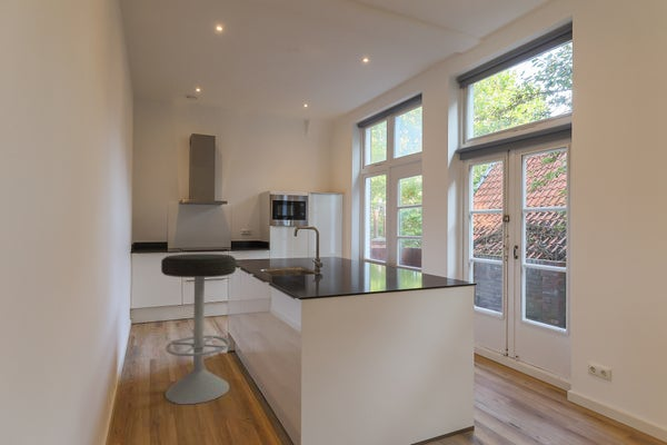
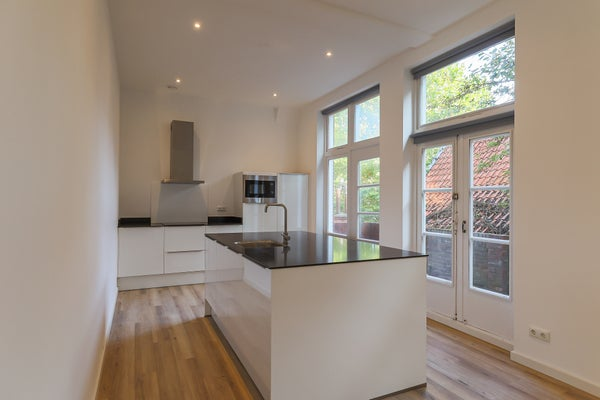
- bar stool [160,253,237,405]
